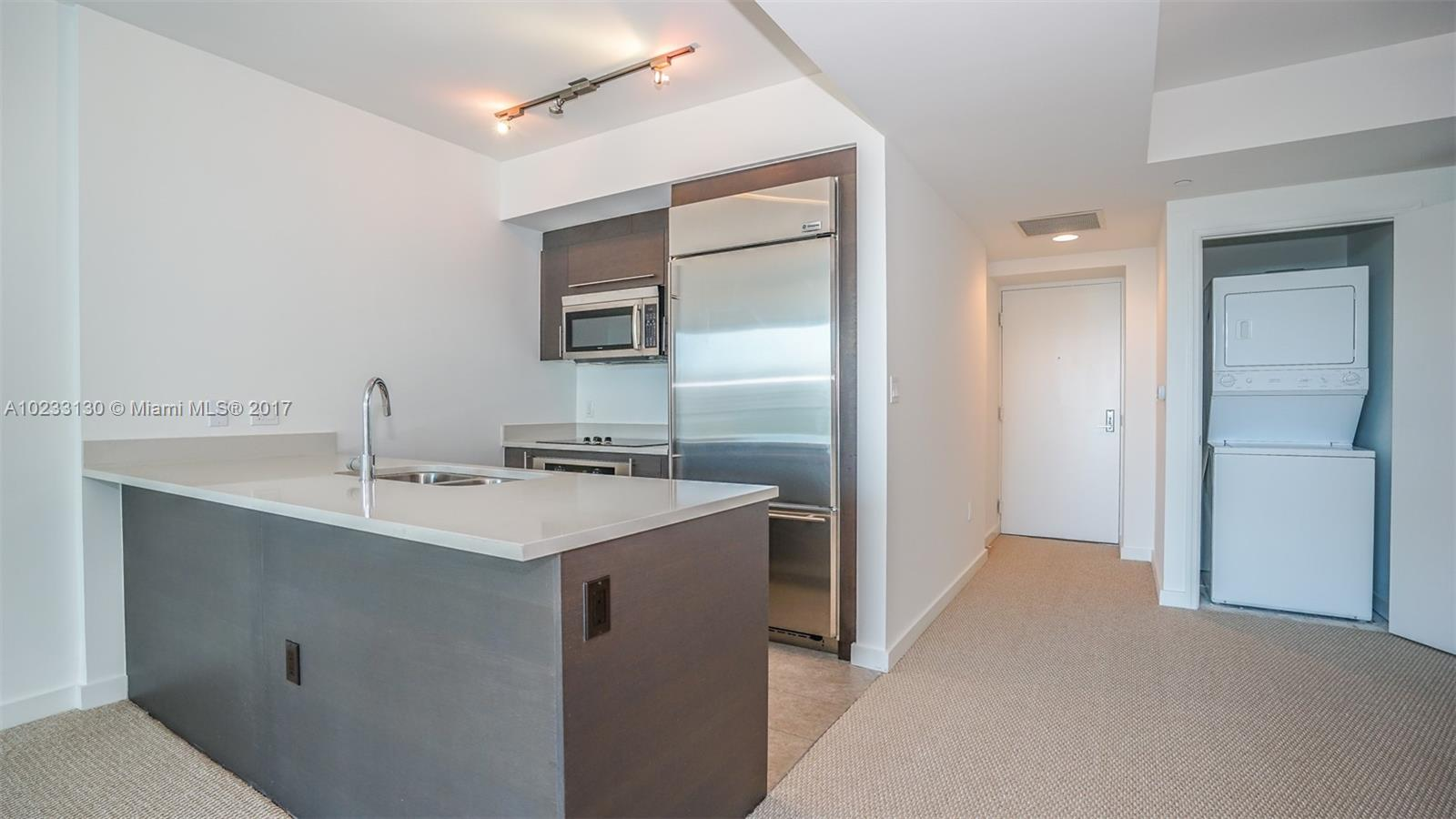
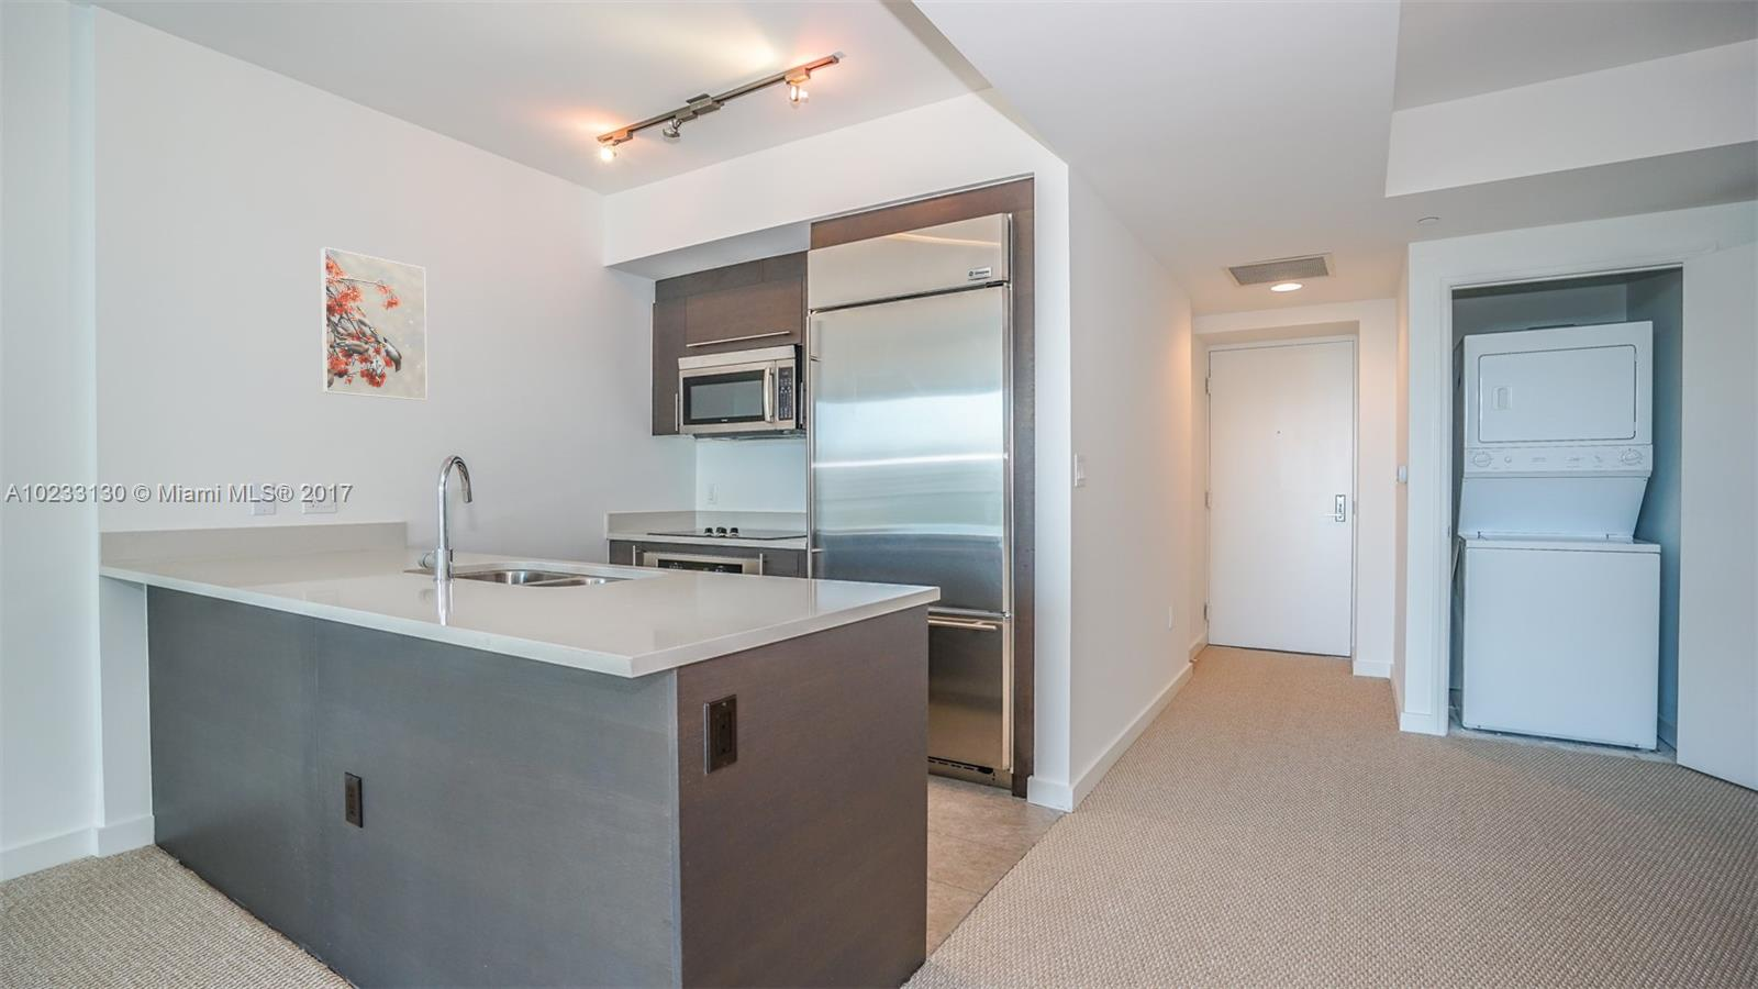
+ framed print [319,246,429,401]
